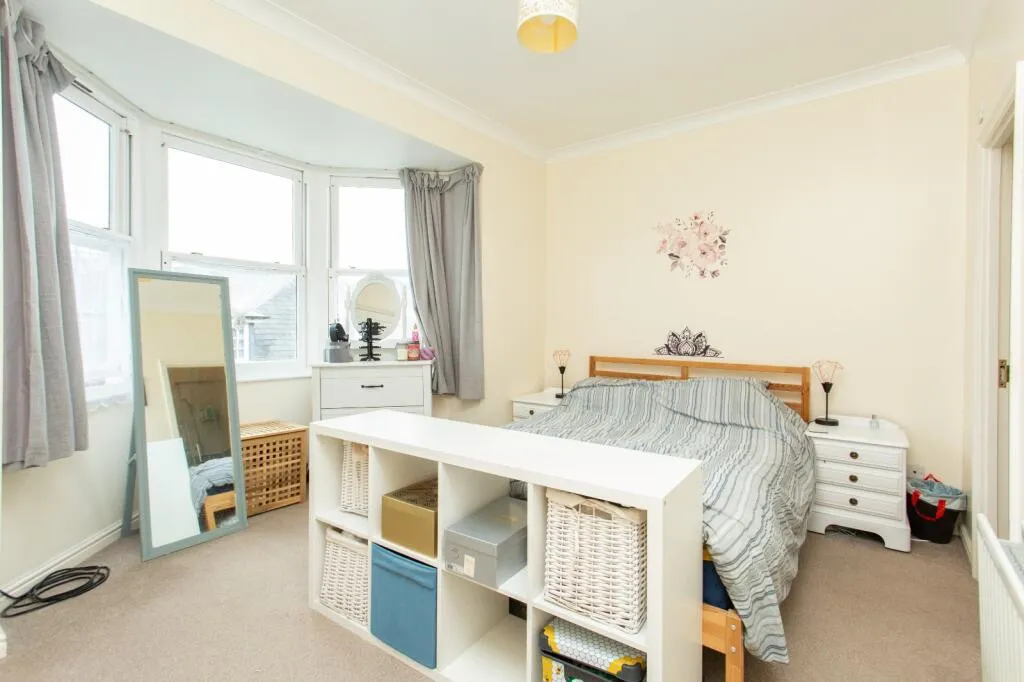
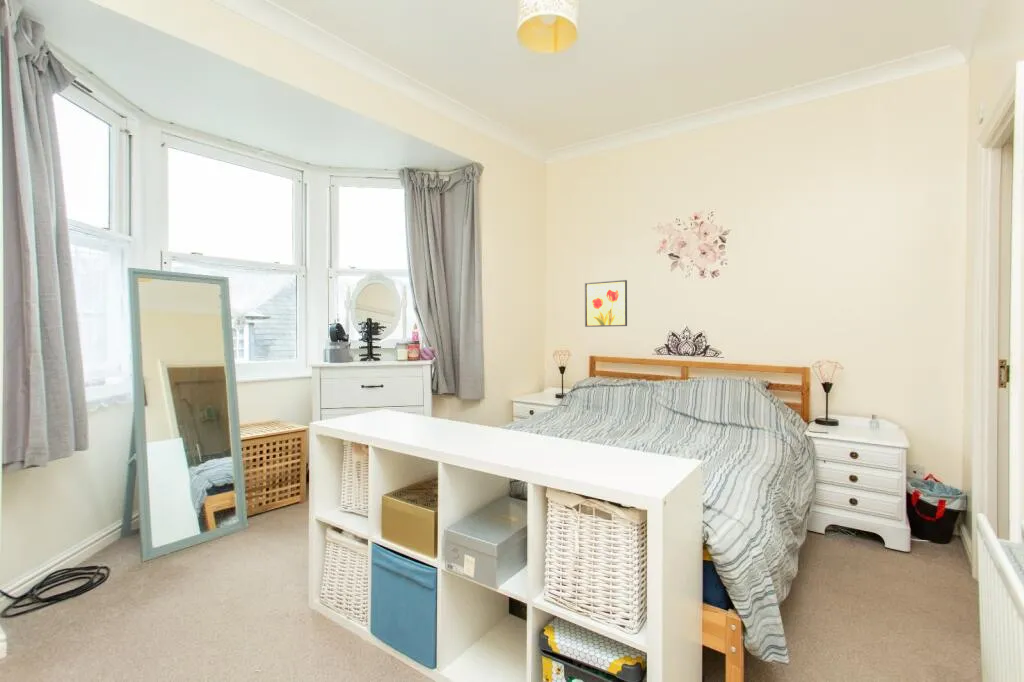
+ wall art [584,279,628,328]
